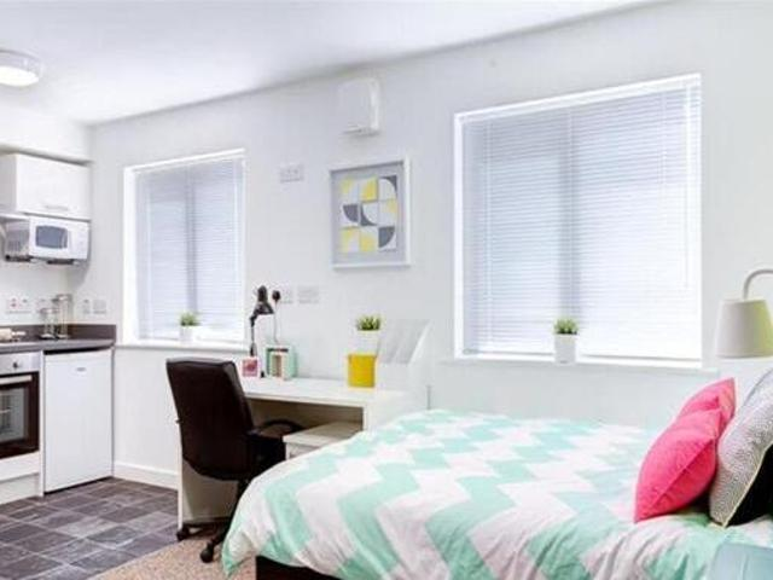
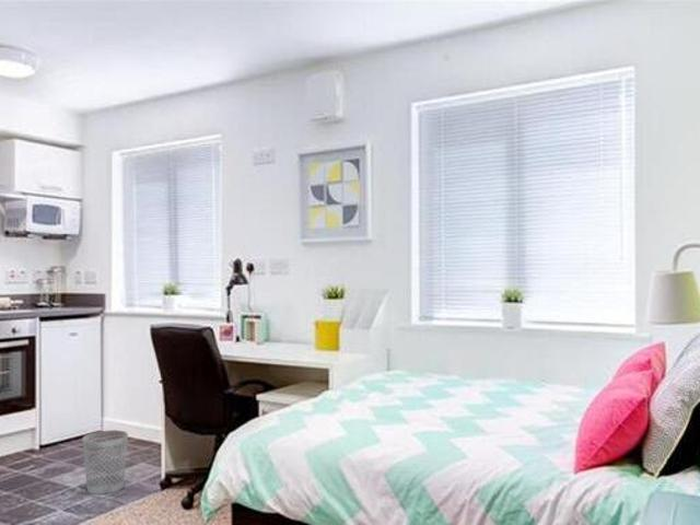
+ wastebasket [82,429,129,495]
